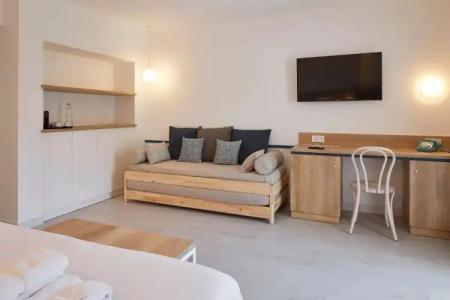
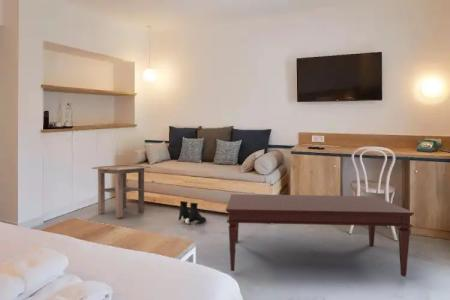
+ coffee table [225,193,415,278]
+ side table [91,164,151,218]
+ boots [178,200,207,225]
